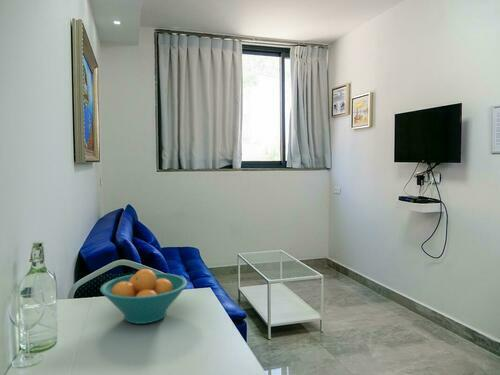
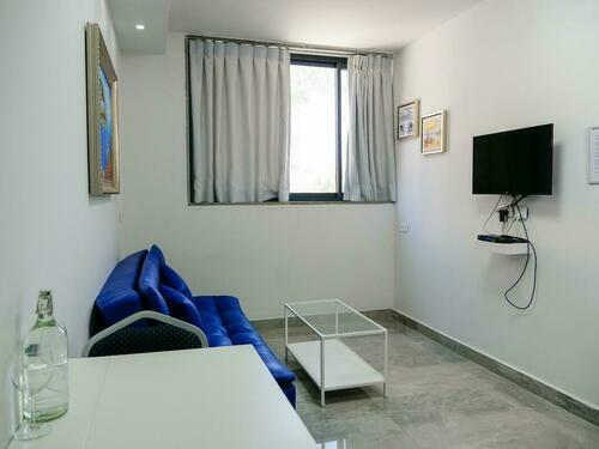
- fruit bowl [99,268,188,325]
